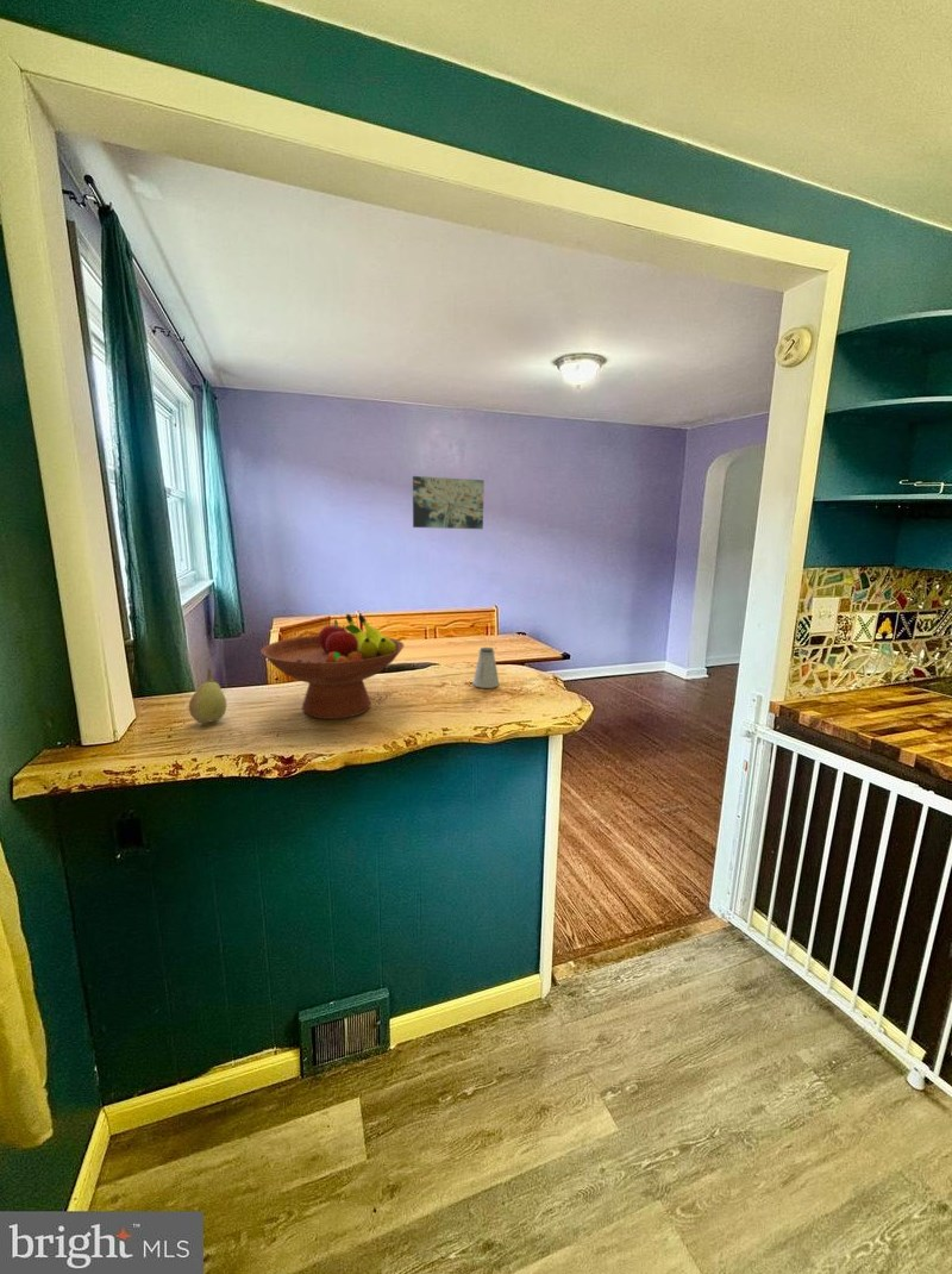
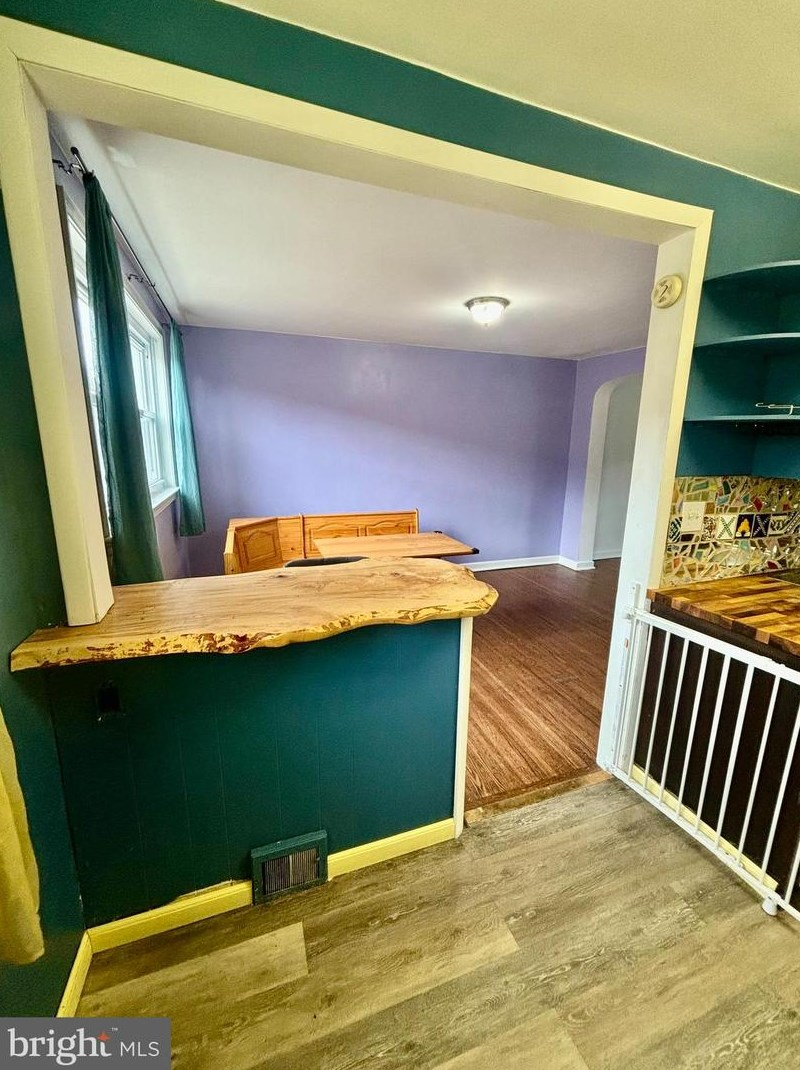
- fruit bowl [259,613,405,720]
- saltshaker [471,647,500,689]
- wall art [412,475,486,530]
- fruit [188,668,227,724]
